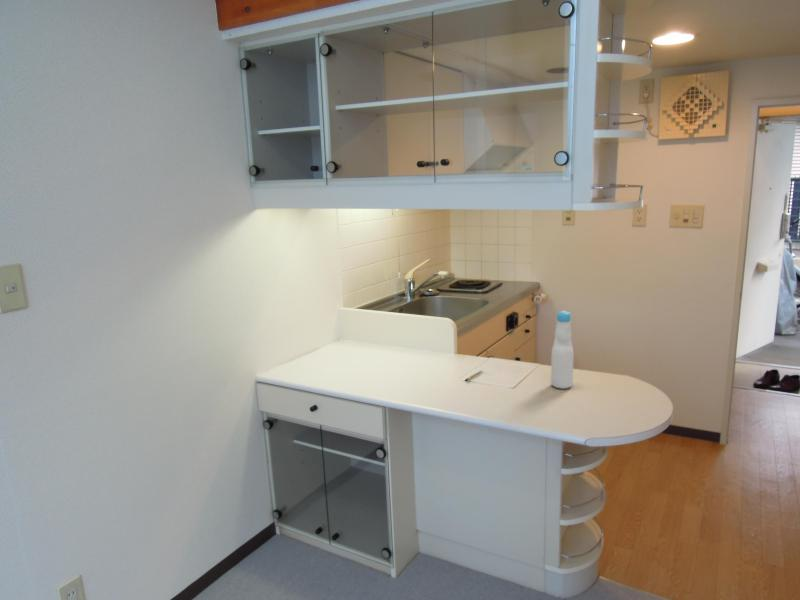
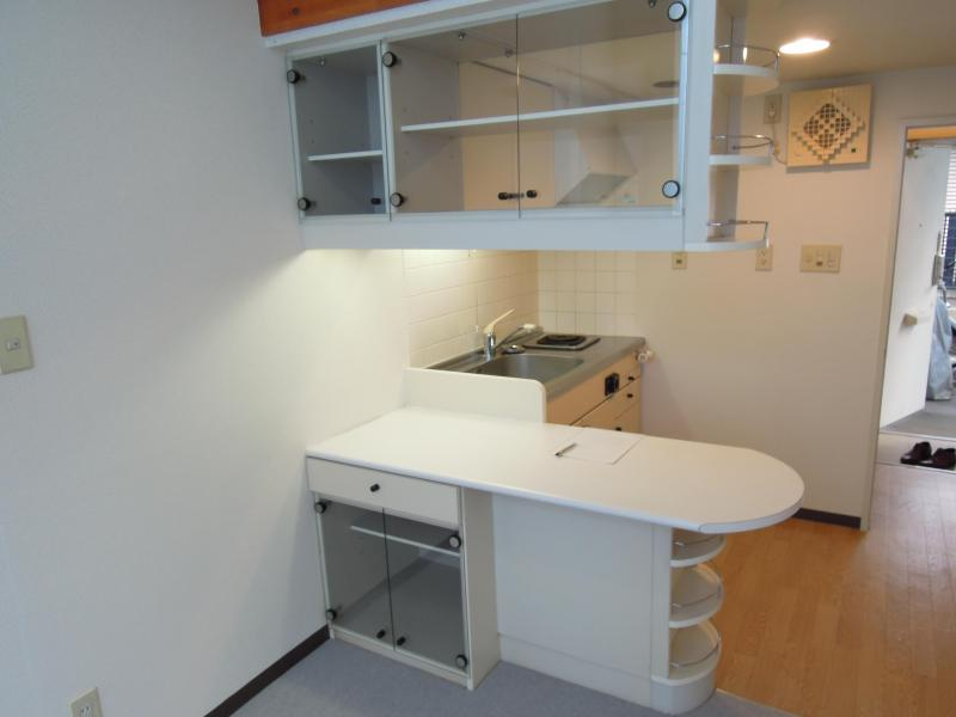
- bottle [550,310,575,390]
